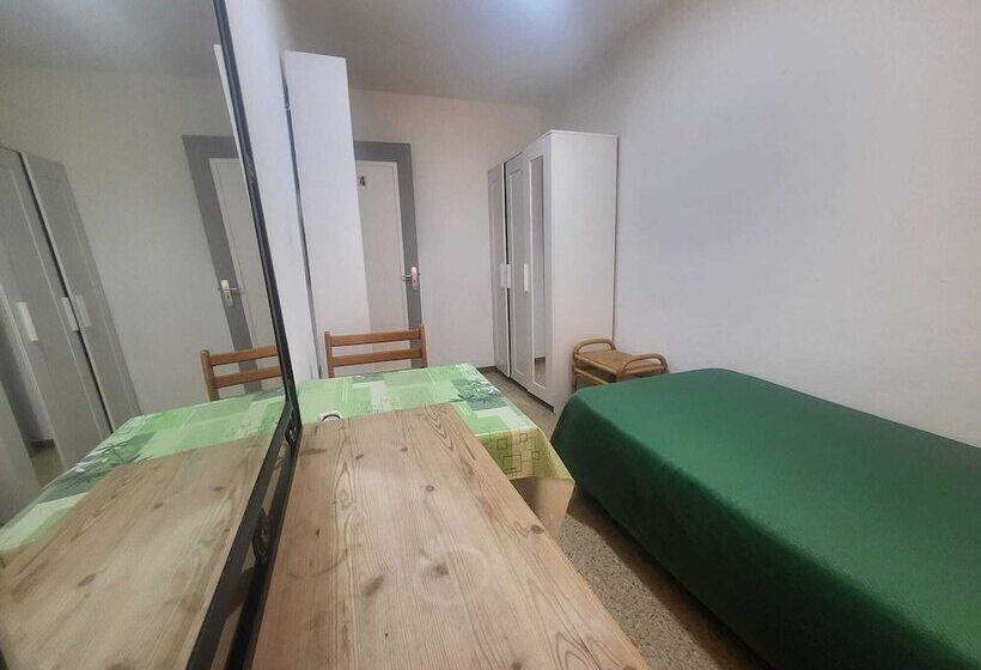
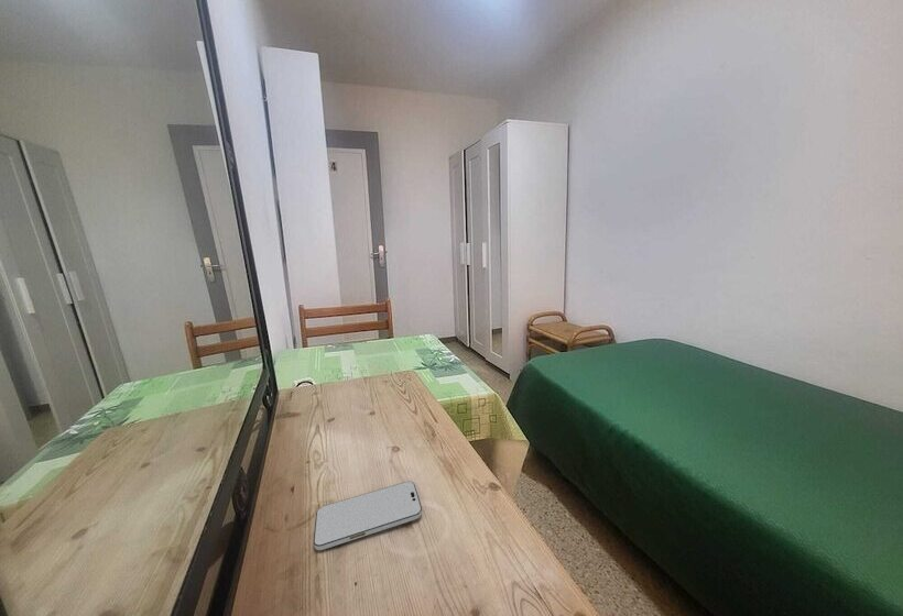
+ smartphone [313,481,423,551]
